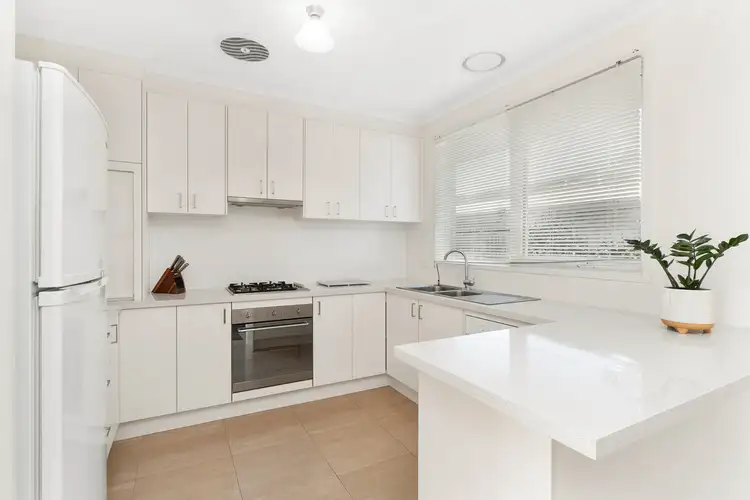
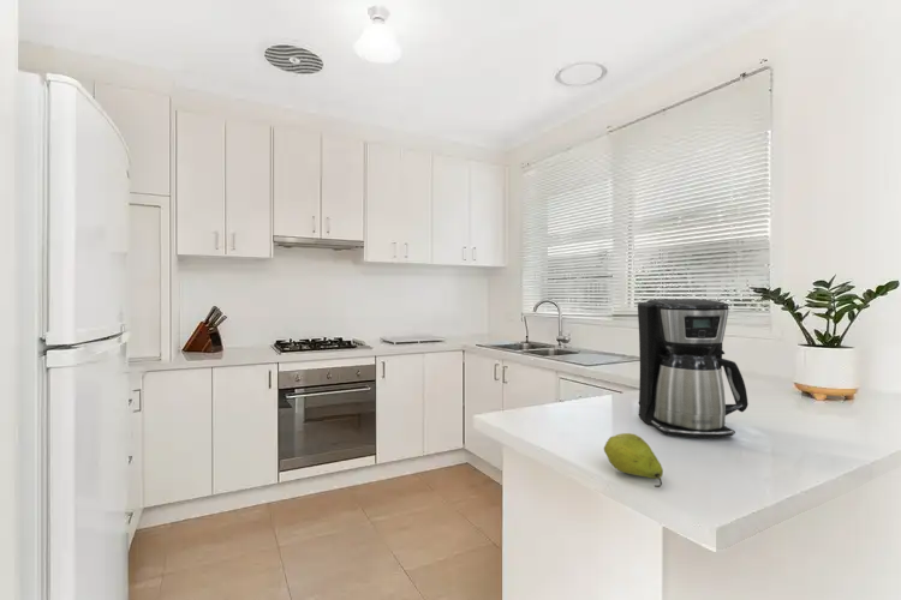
+ coffee maker [637,298,748,438]
+ fruit [603,432,664,488]
